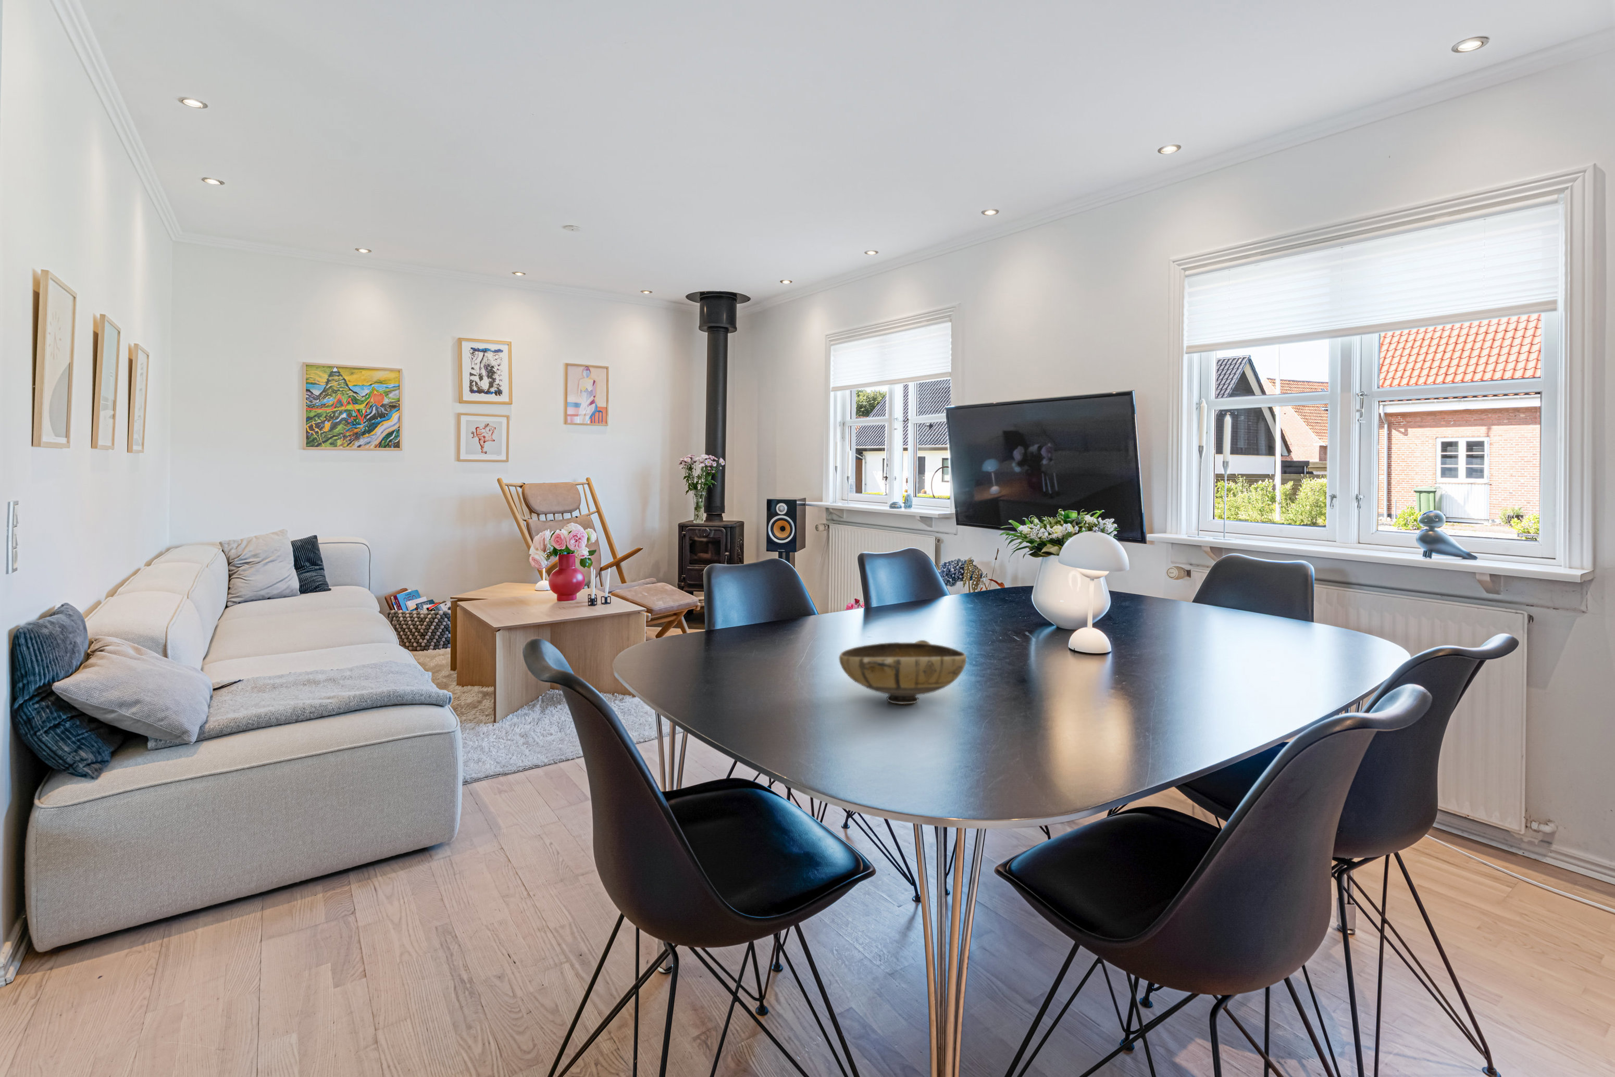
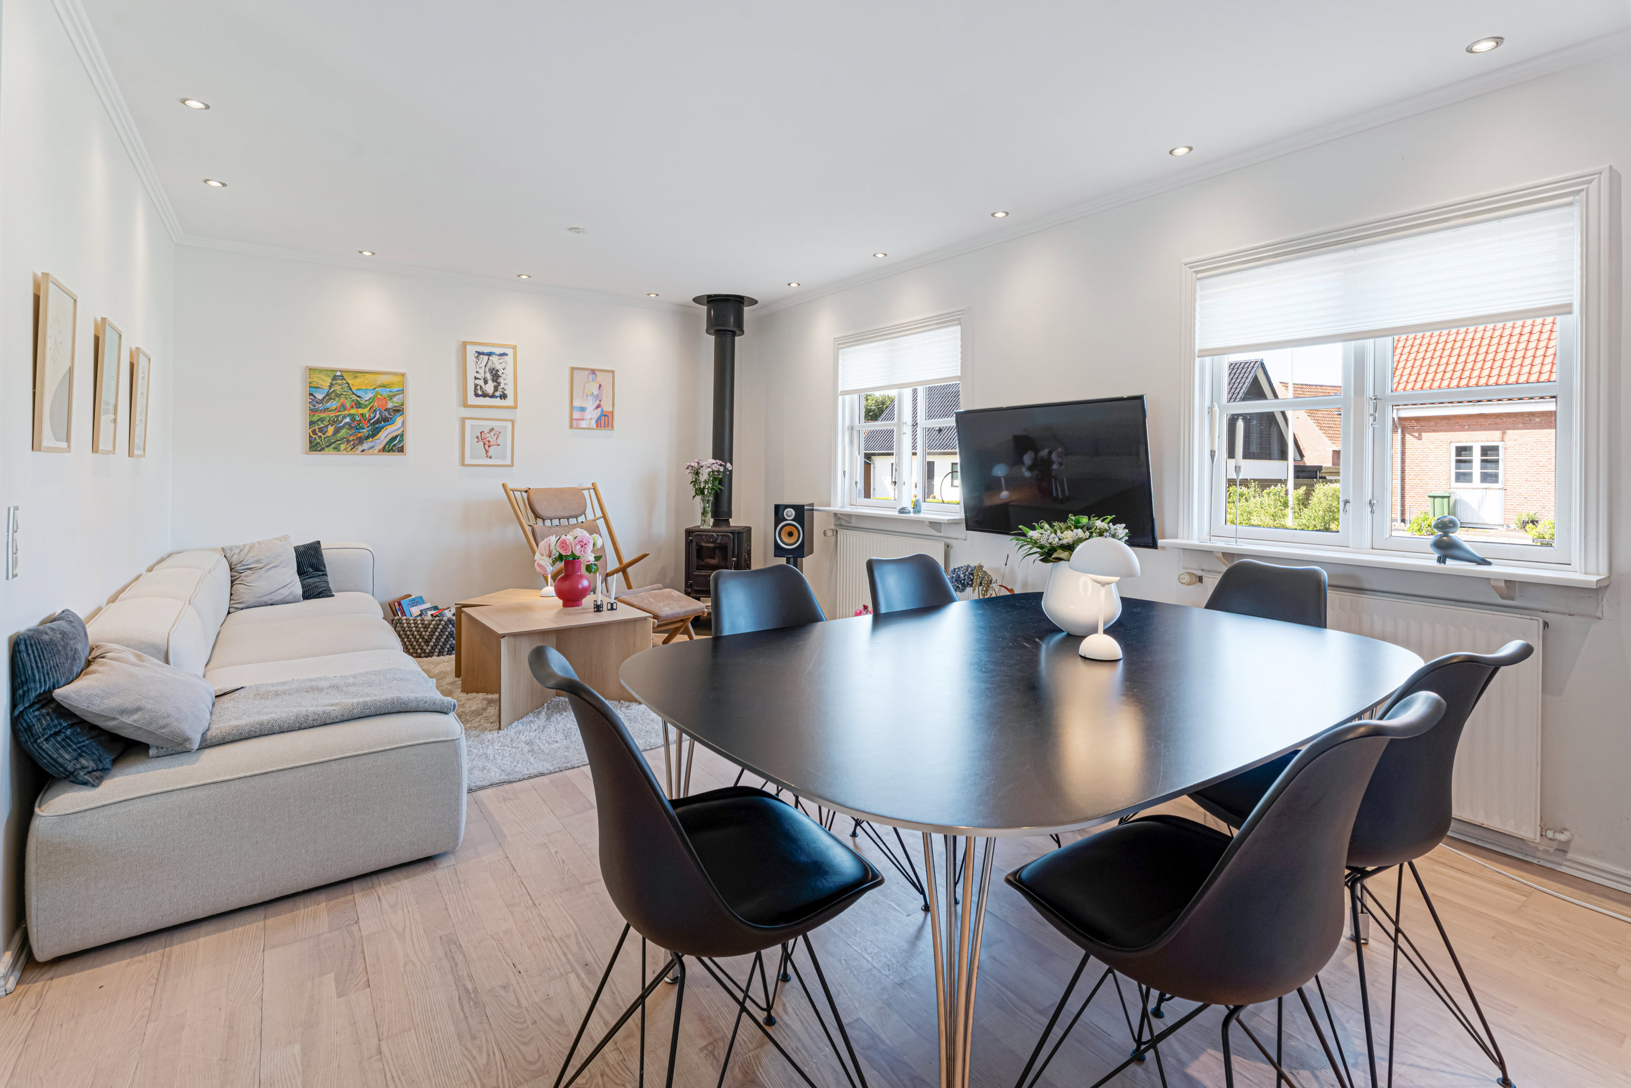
- bowl [838,639,967,704]
